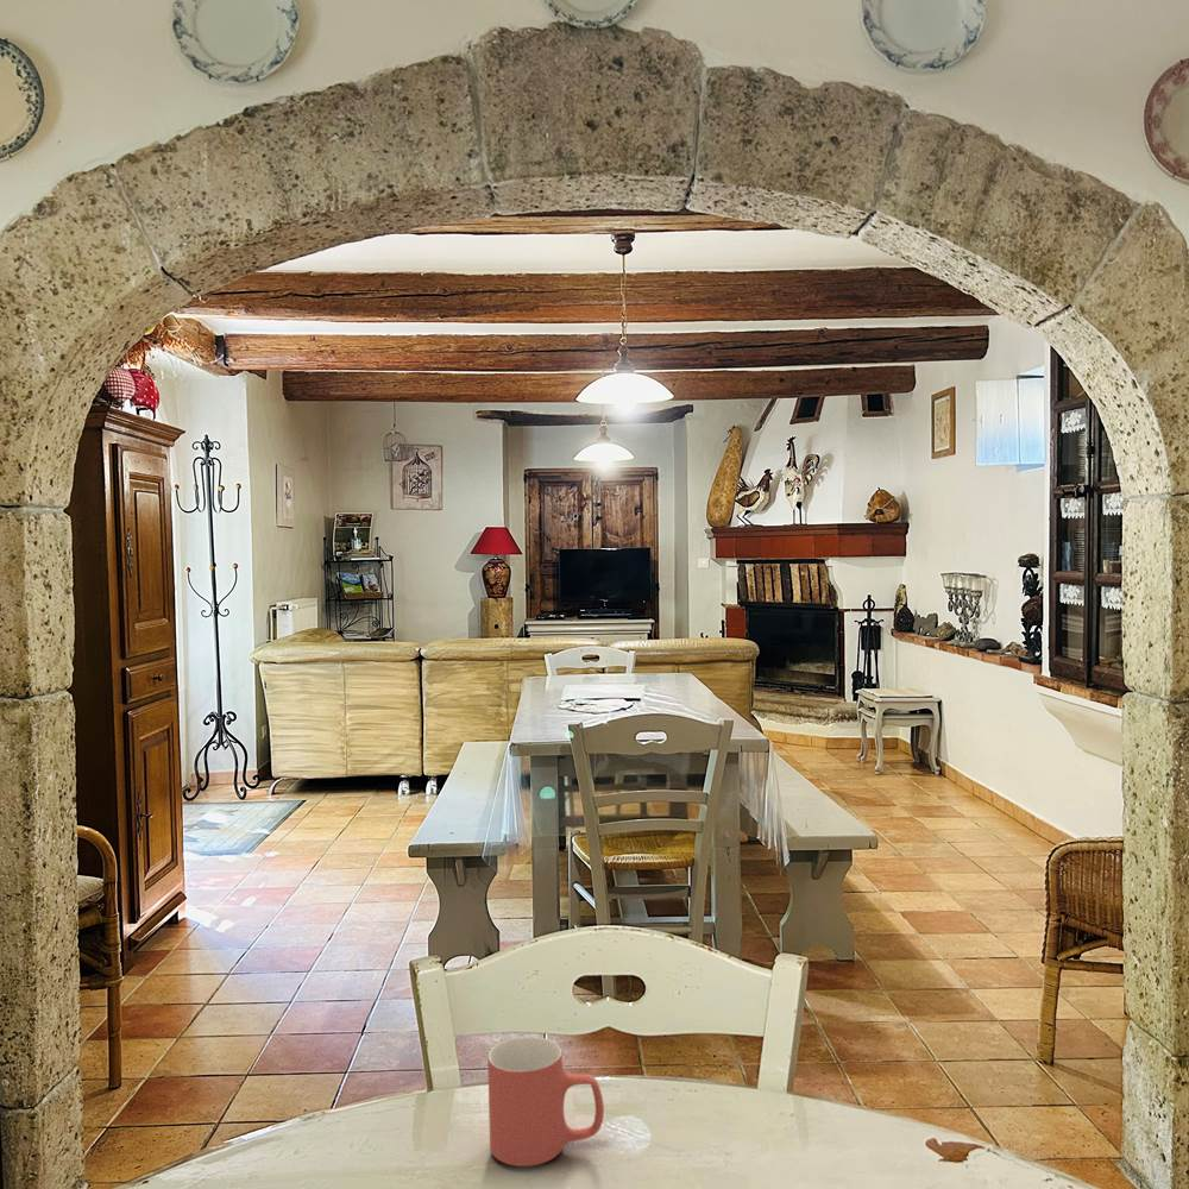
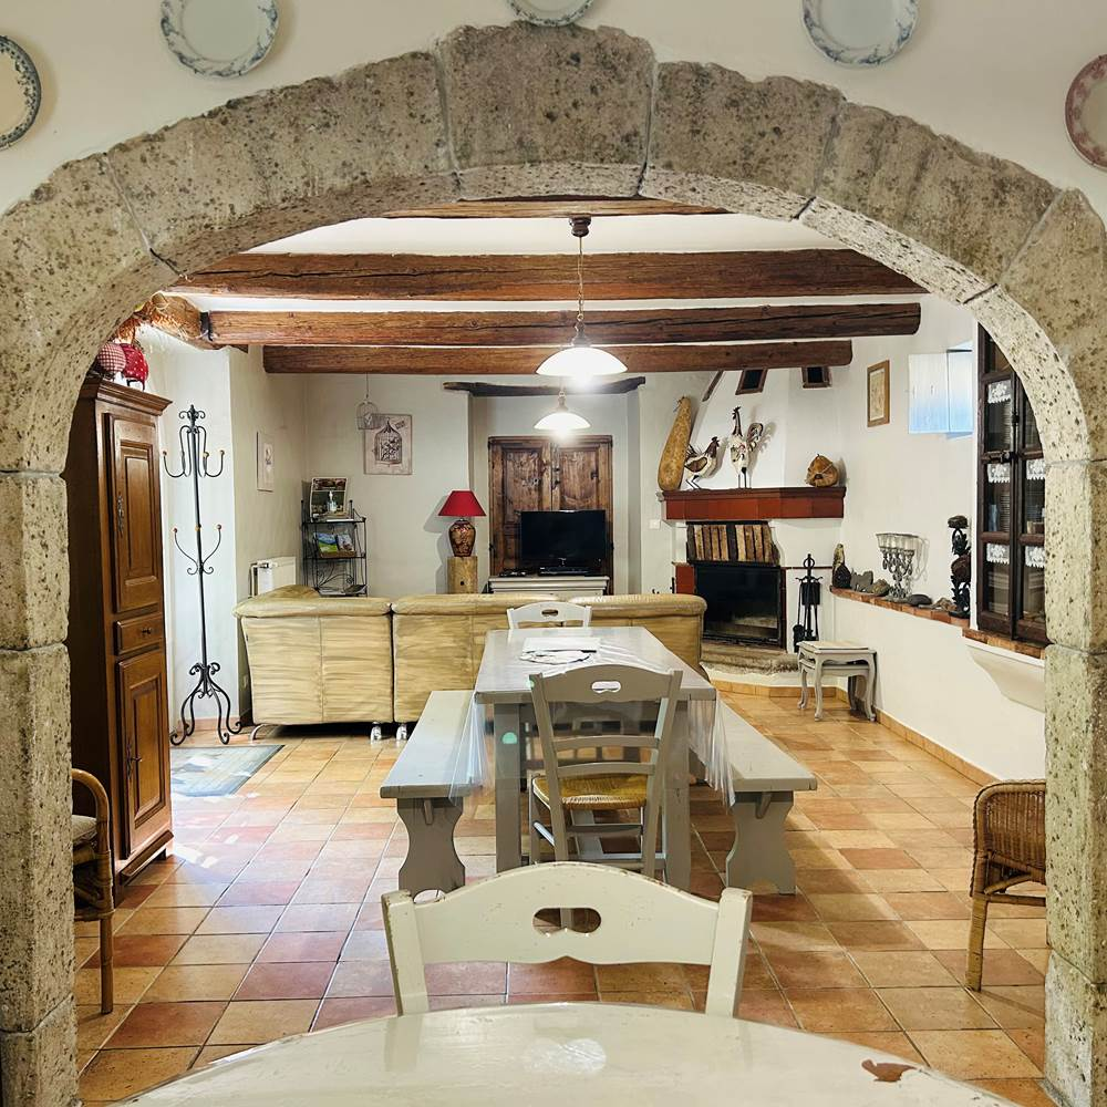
- mug [486,1036,605,1168]
